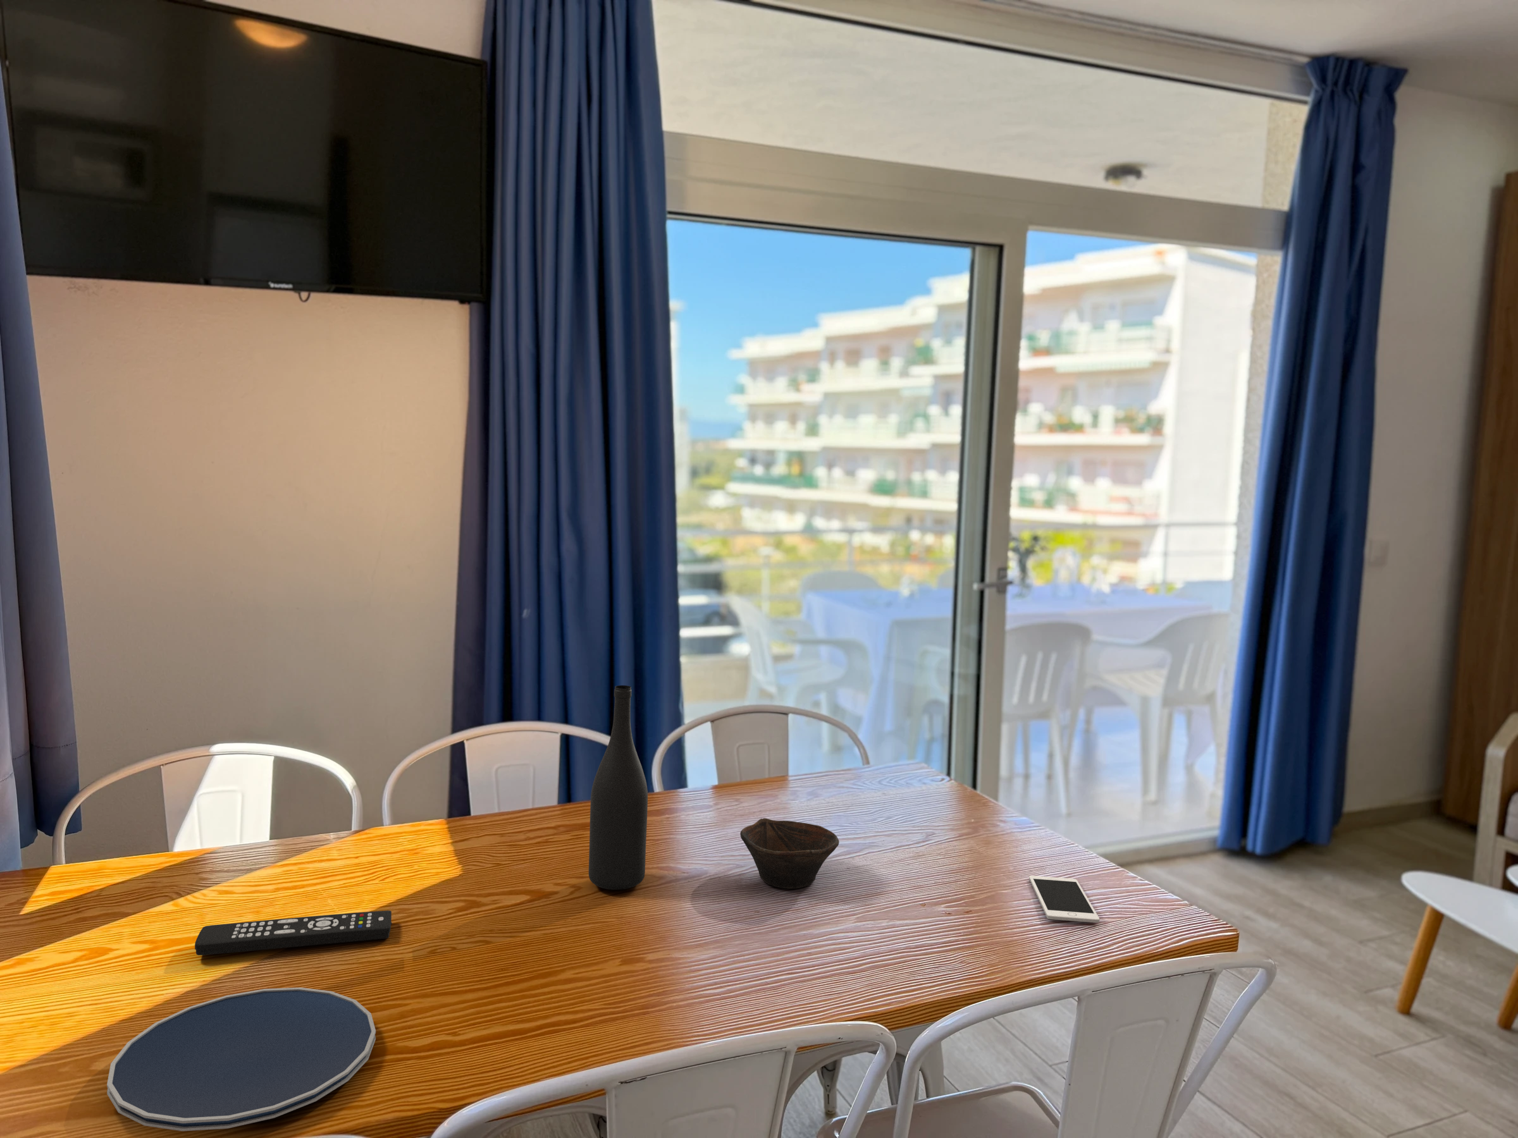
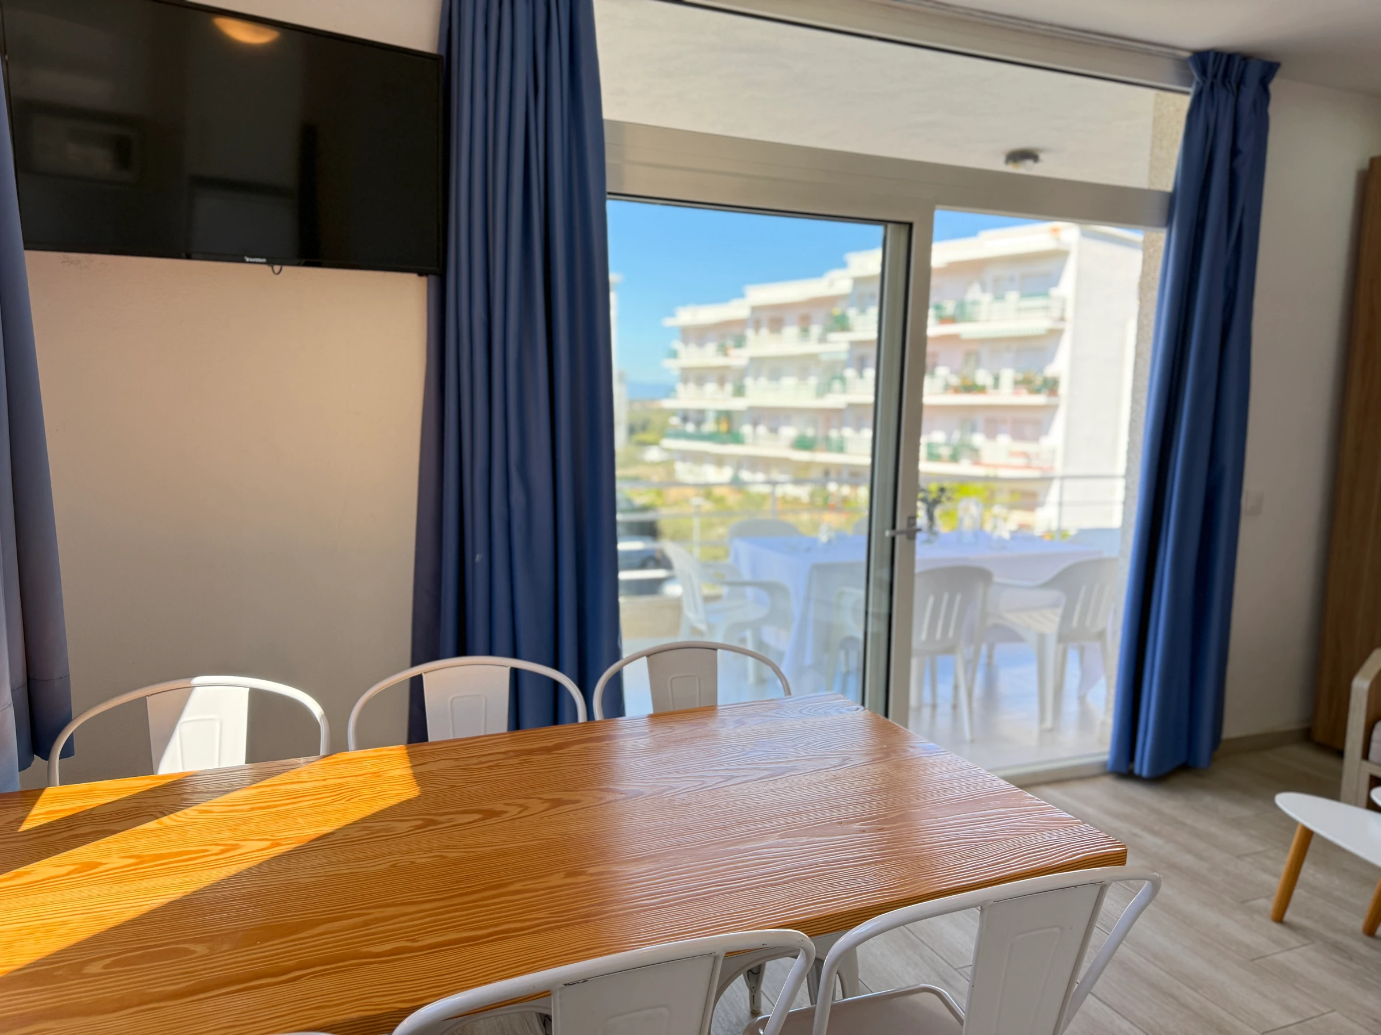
- bowl [740,818,840,889]
- wine bottle [588,685,648,891]
- remote control [194,910,392,956]
- cell phone [1028,875,1100,924]
- plate [106,987,377,1132]
